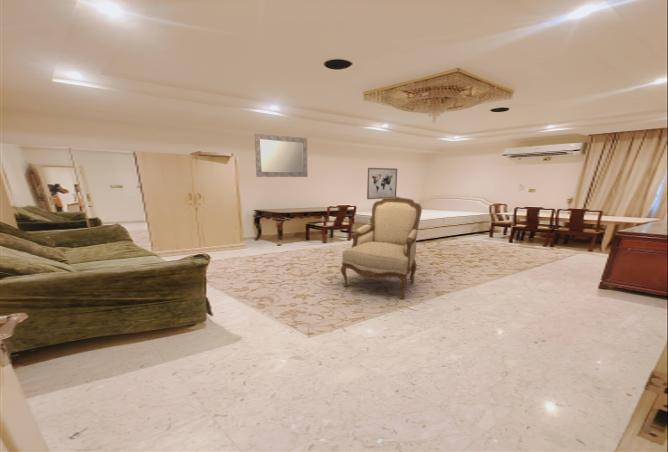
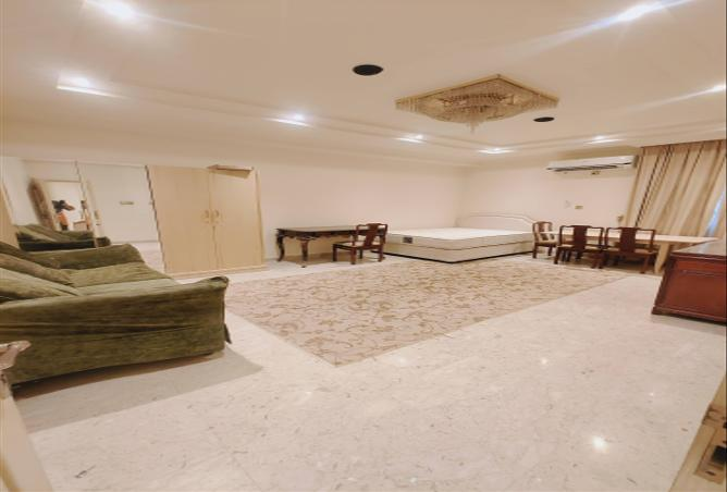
- wall art [366,167,398,200]
- armchair [340,196,423,300]
- mirror [254,133,308,178]
